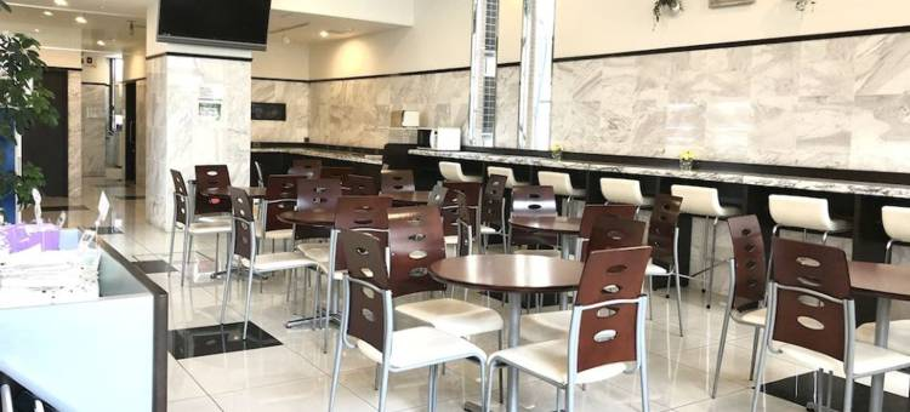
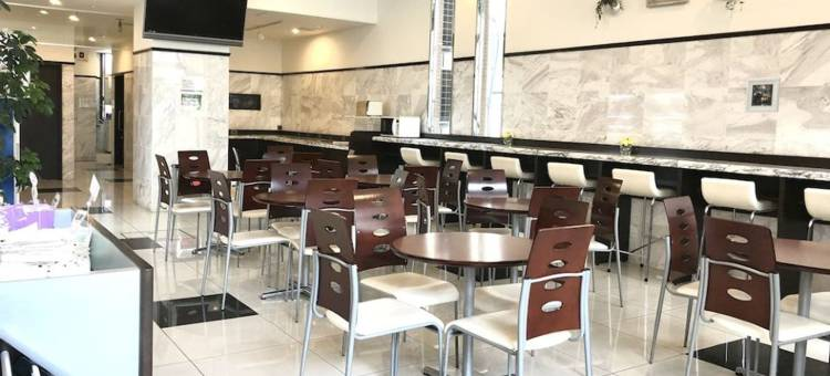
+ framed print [744,76,781,114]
